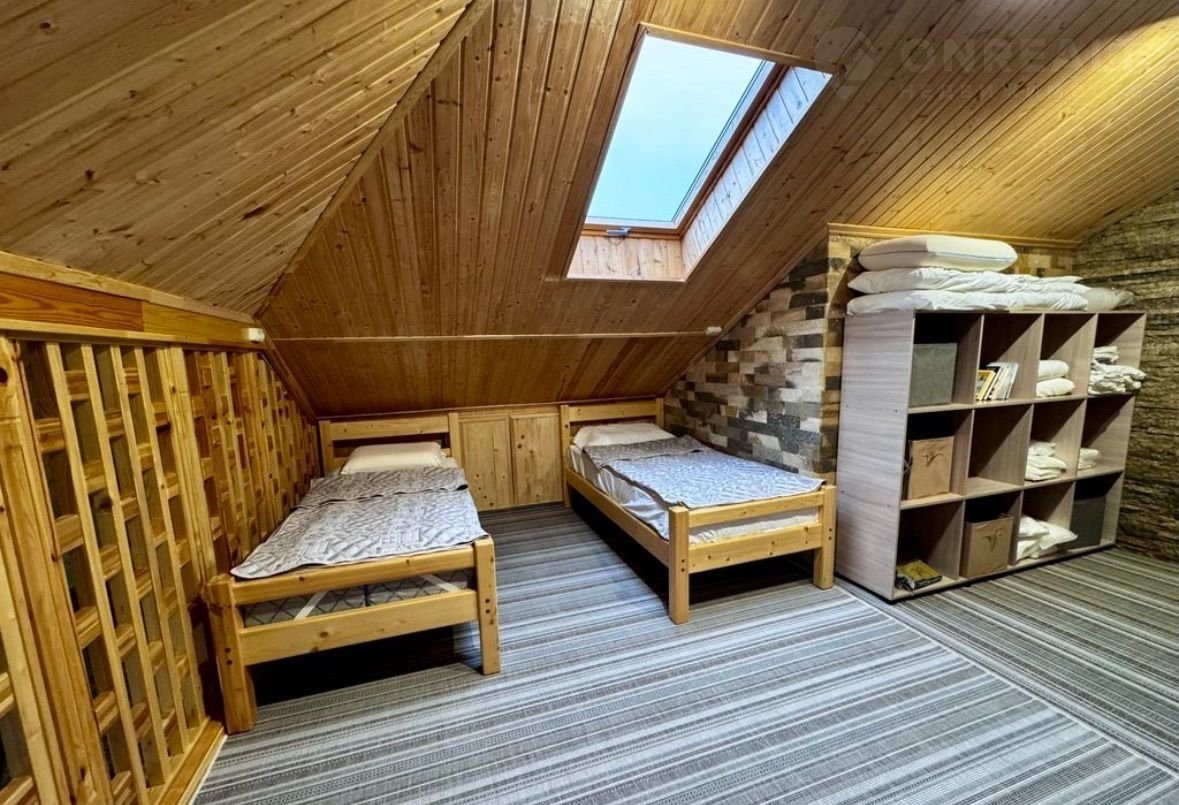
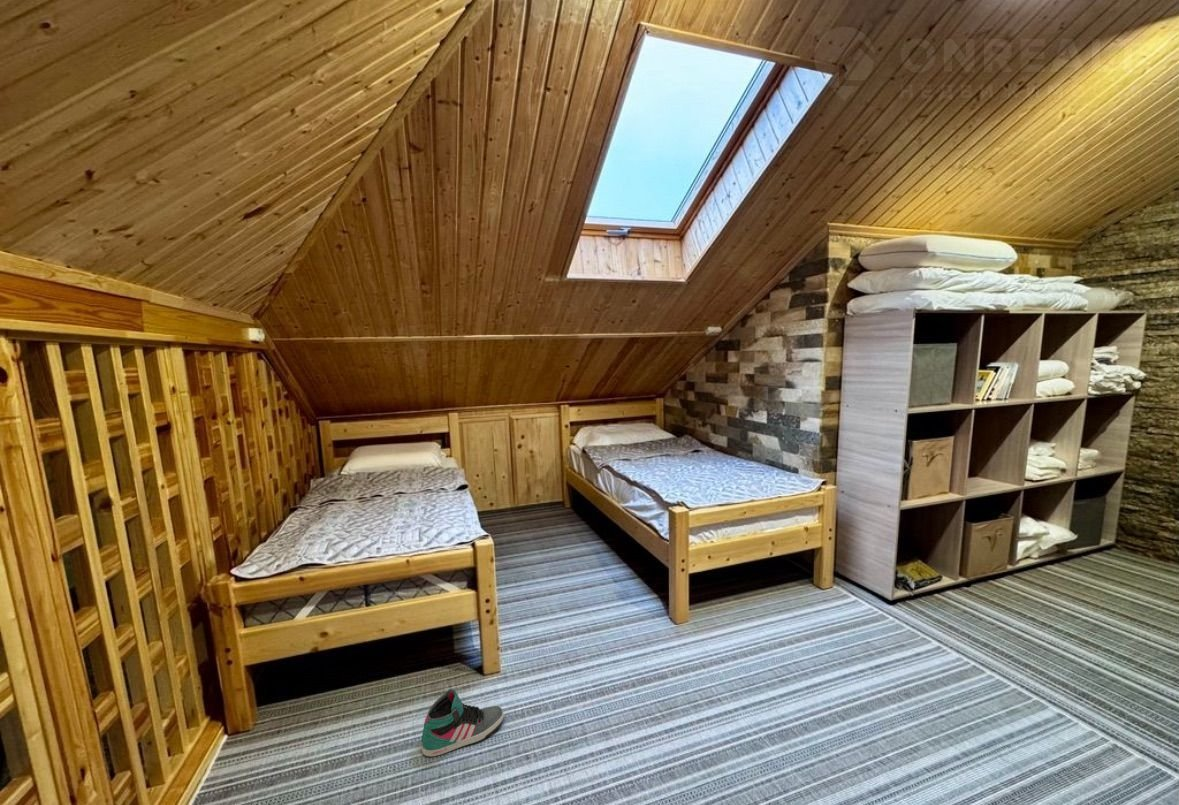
+ sneaker [421,688,505,758]
